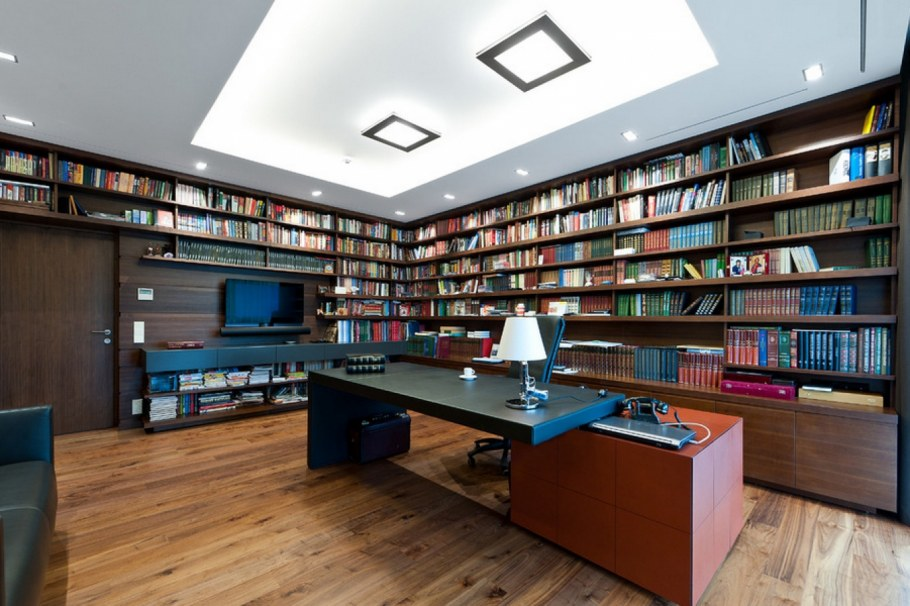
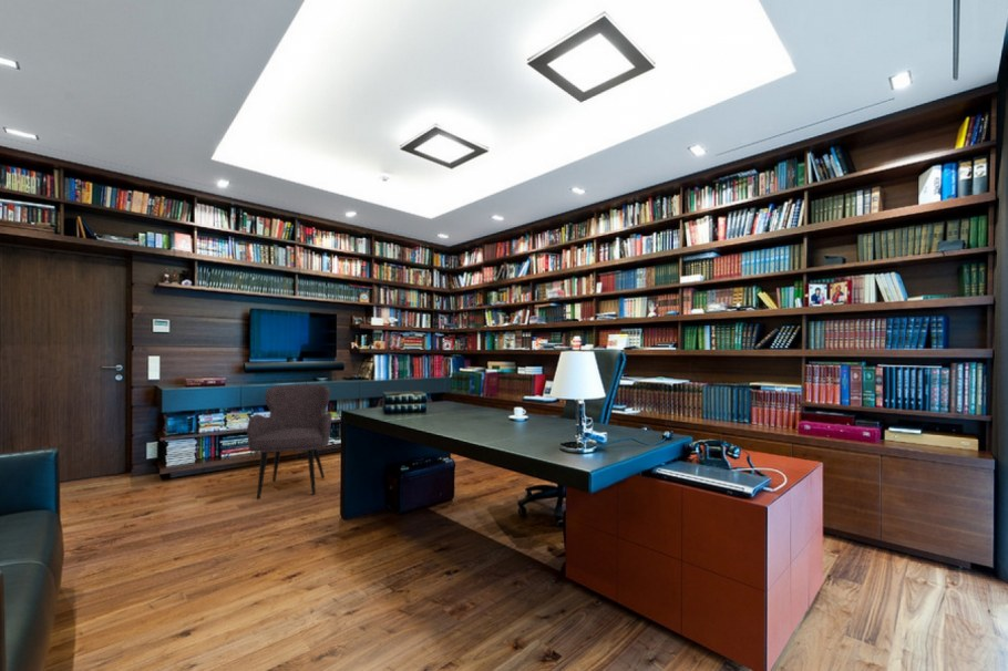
+ armchair [246,383,333,500]
